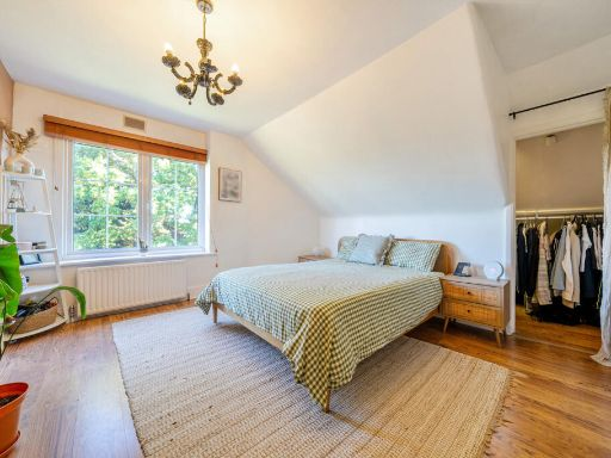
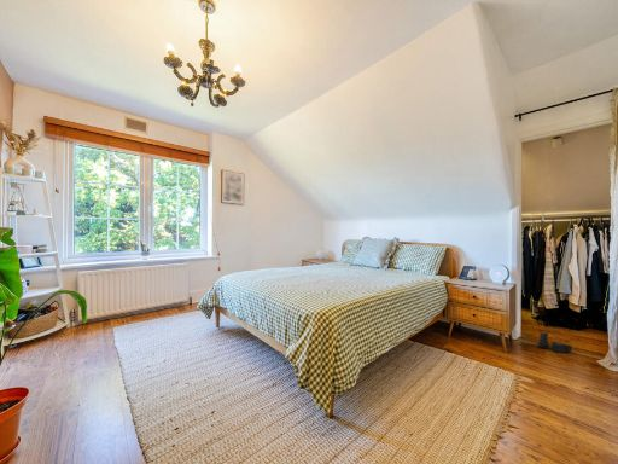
+ boots [536,330,573,354]
